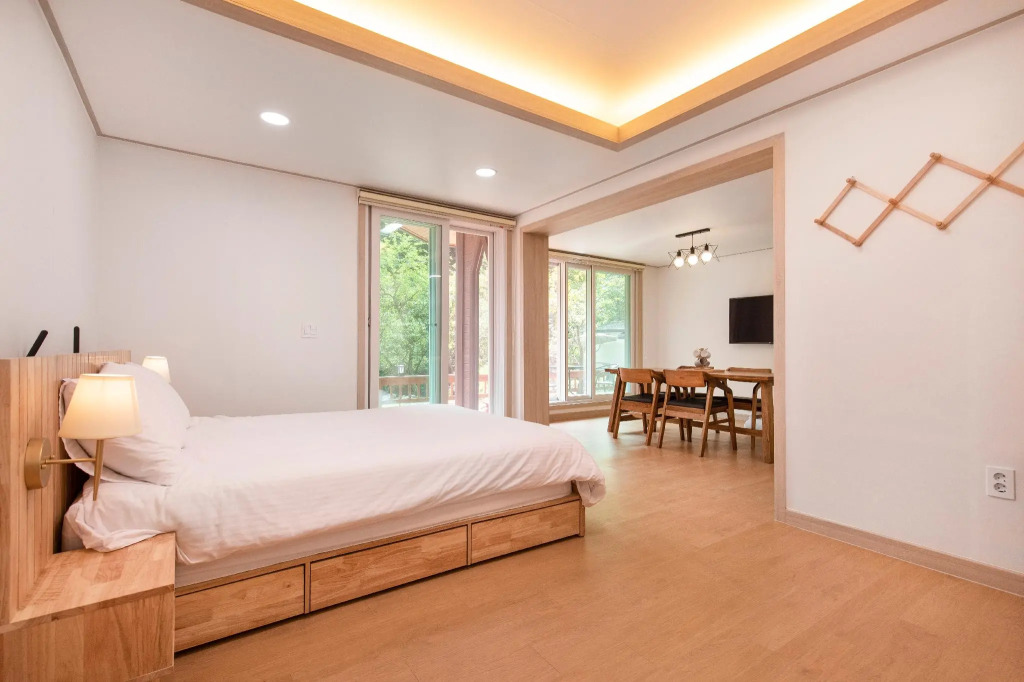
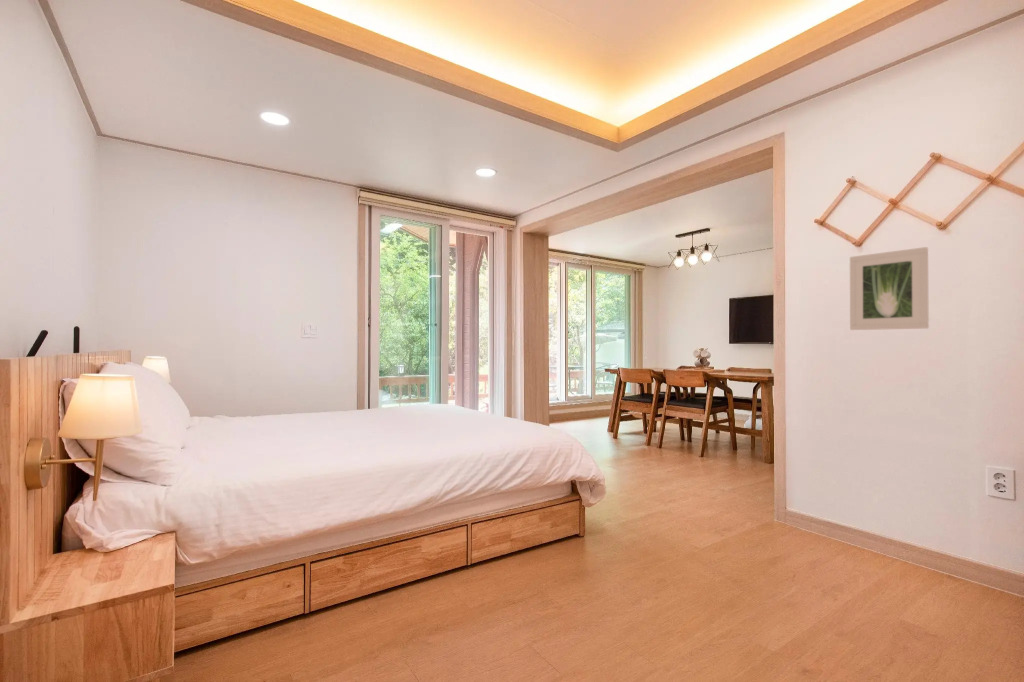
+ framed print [849,246,930,331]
